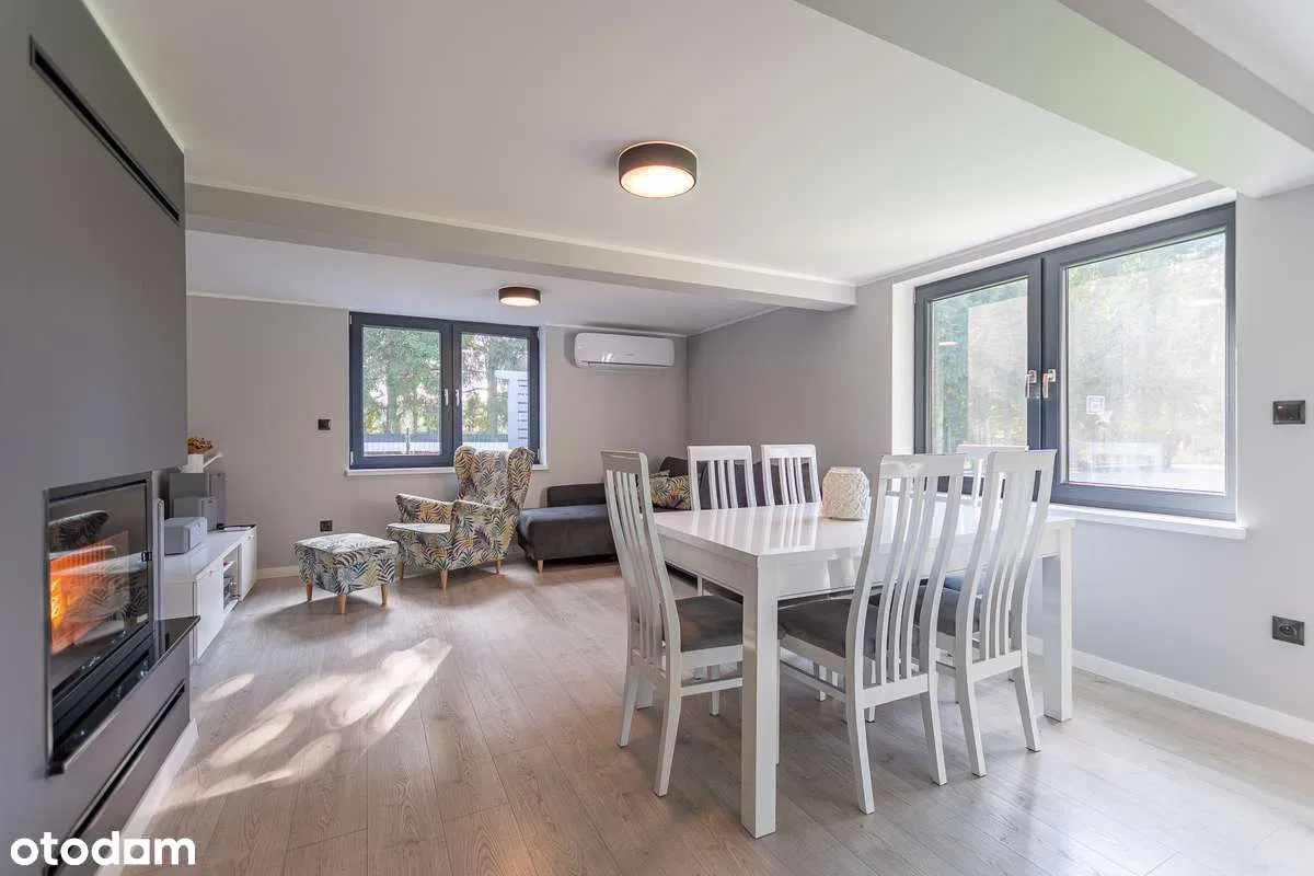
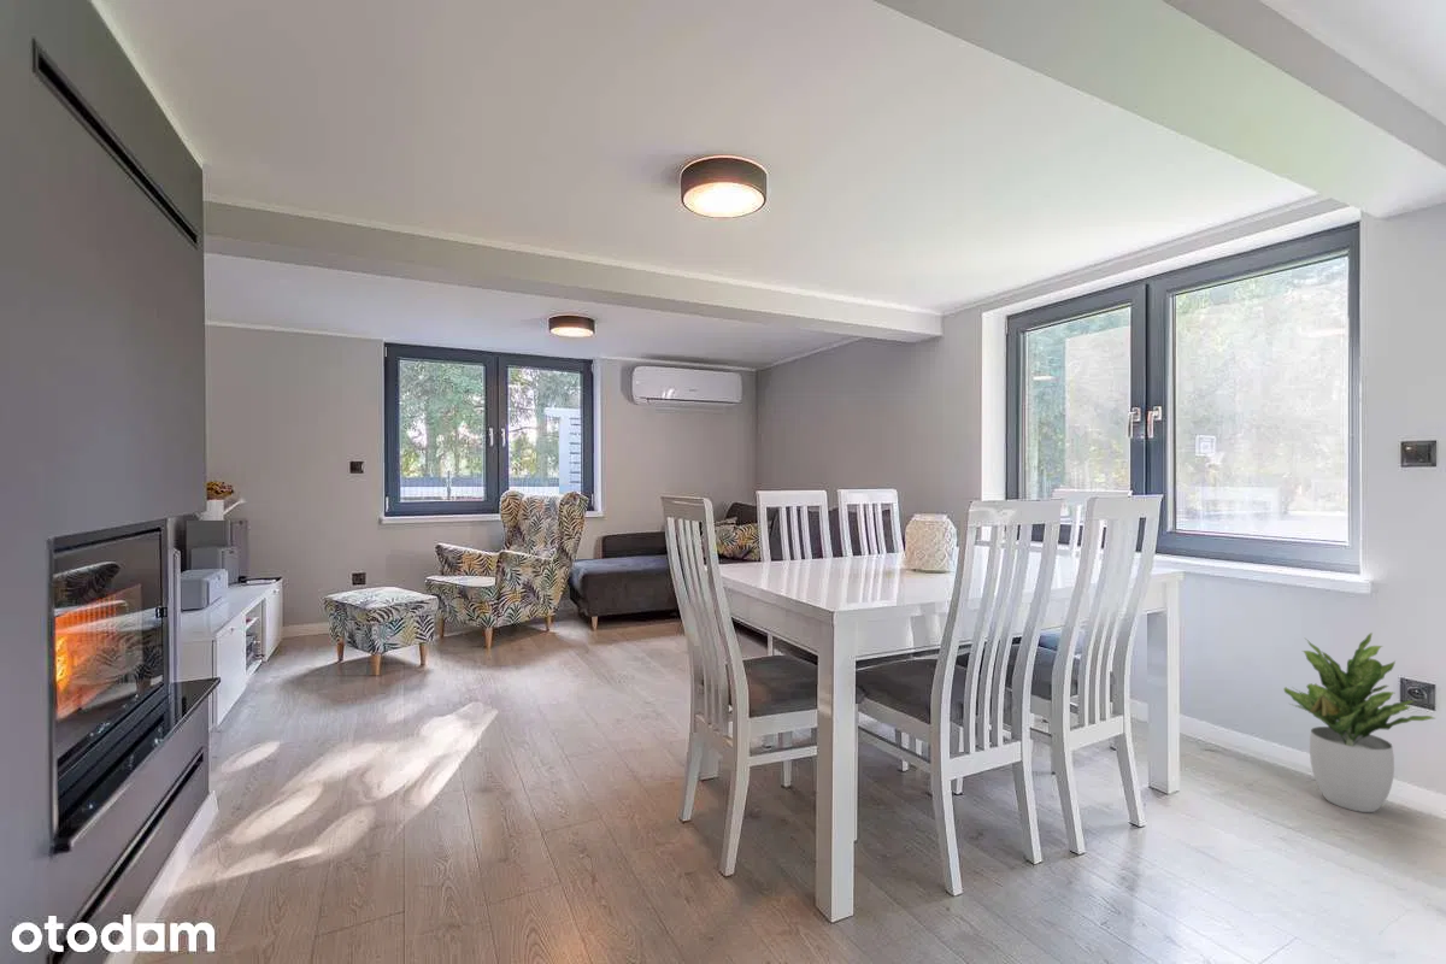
+ potted plant [1282,631,1435,813]
